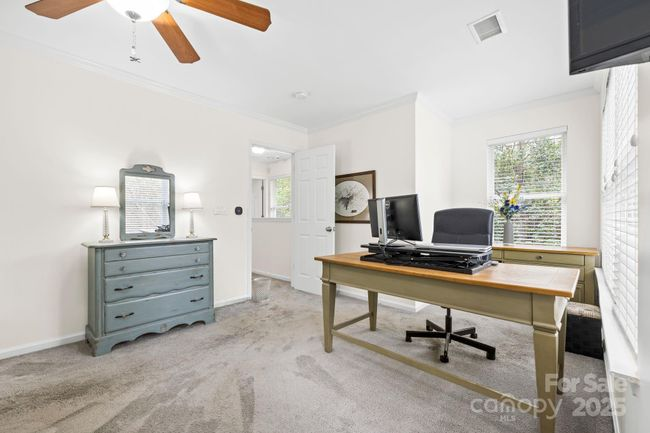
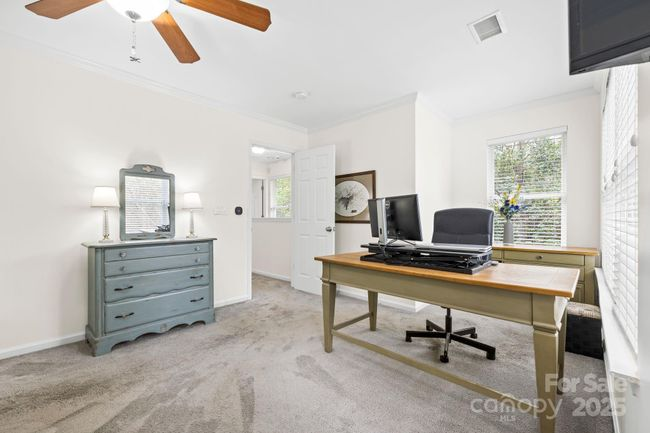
- wastebasket [252,276,272,304]
